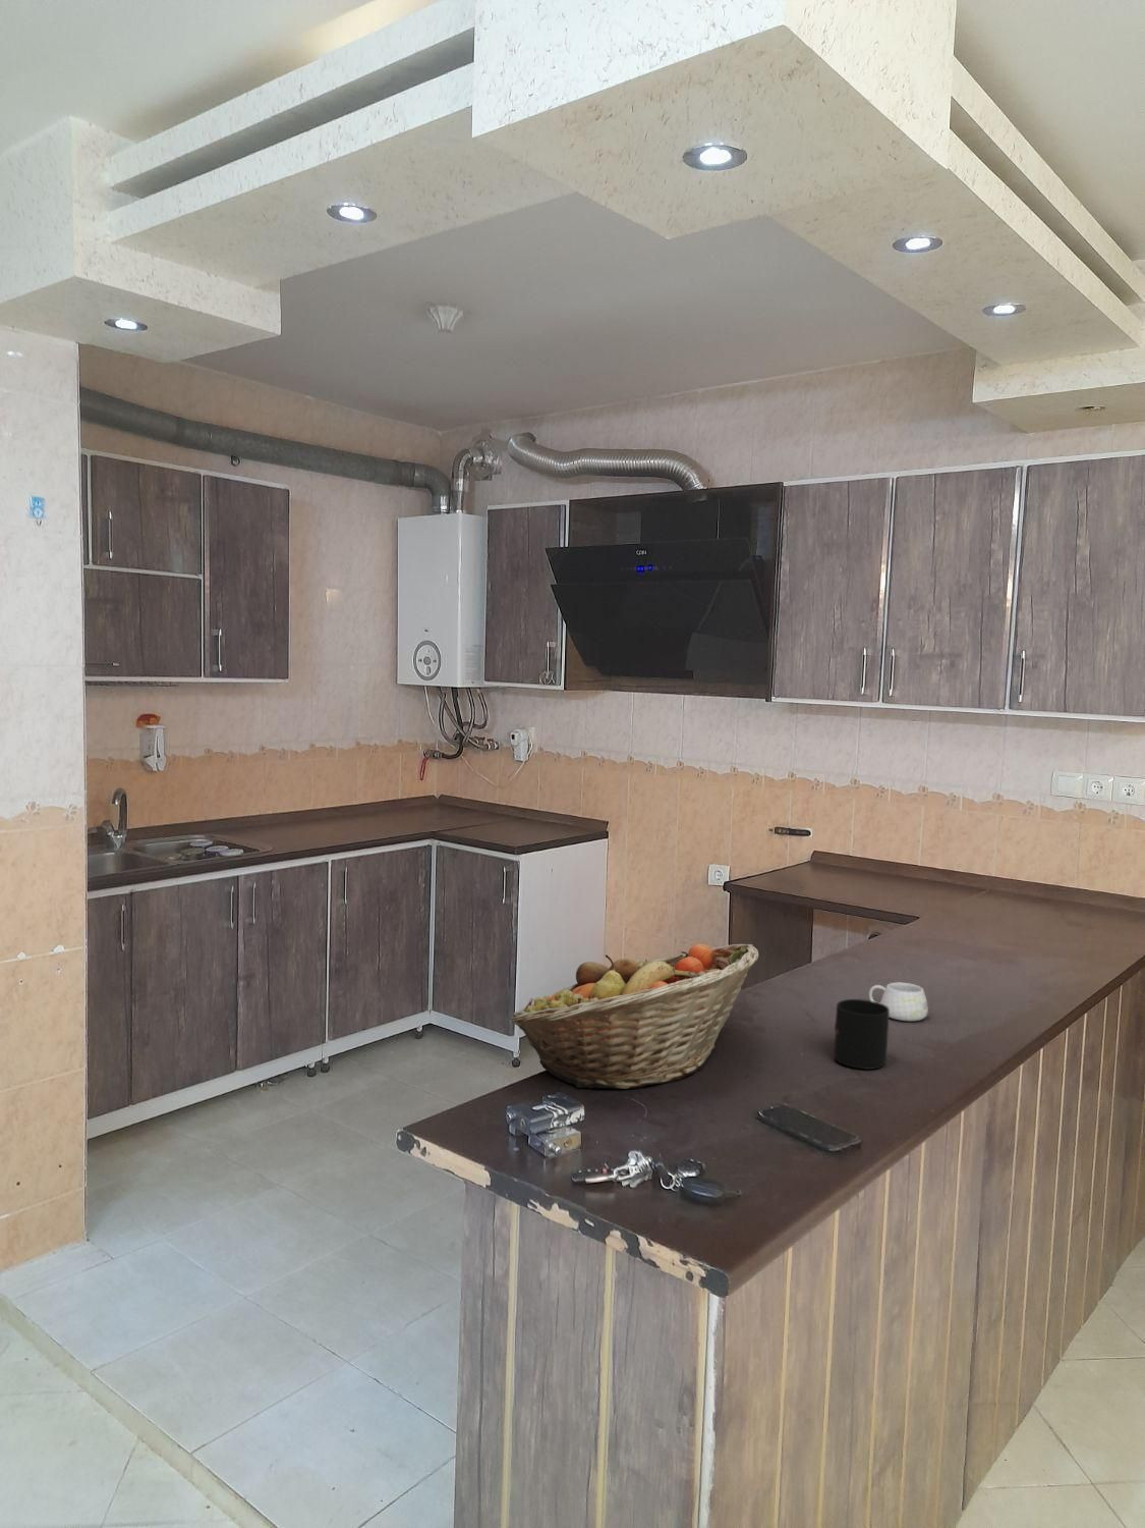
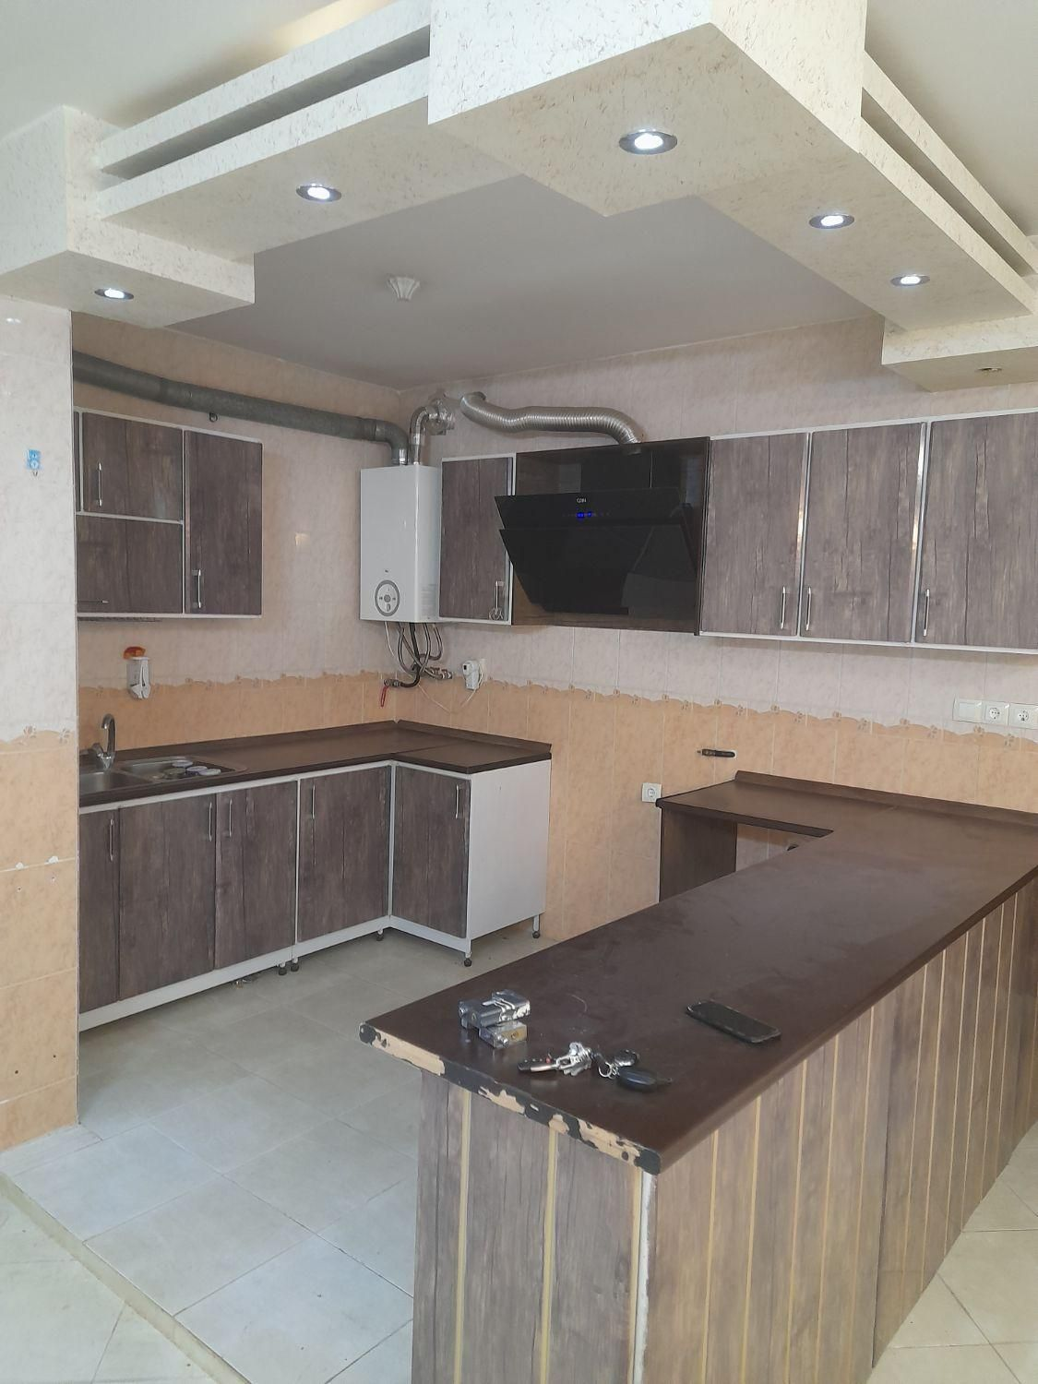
- mug [868,982,930,1021]
- fruit basket [510,943,759,1090]
- mug [833,999,890,1071]
